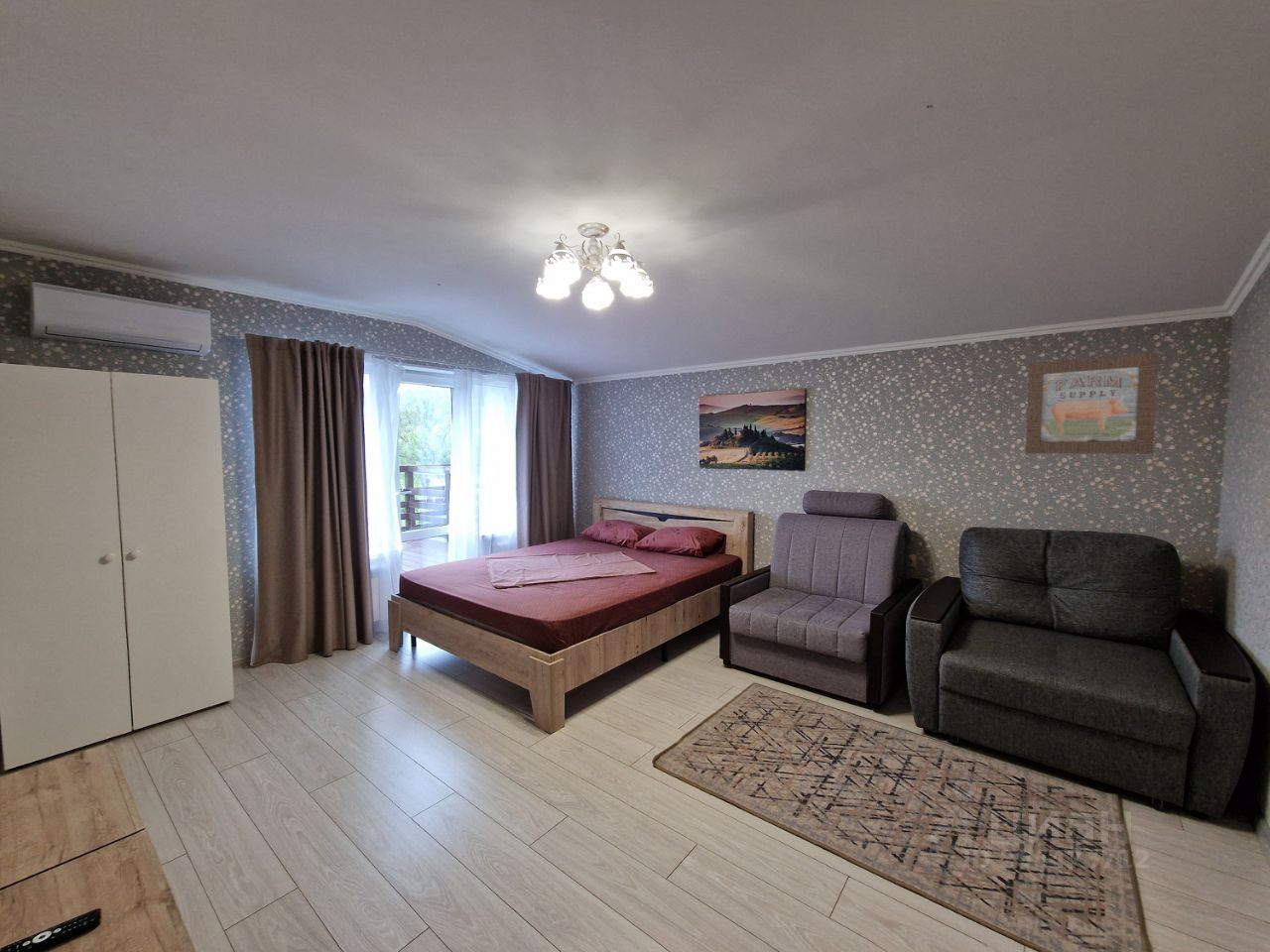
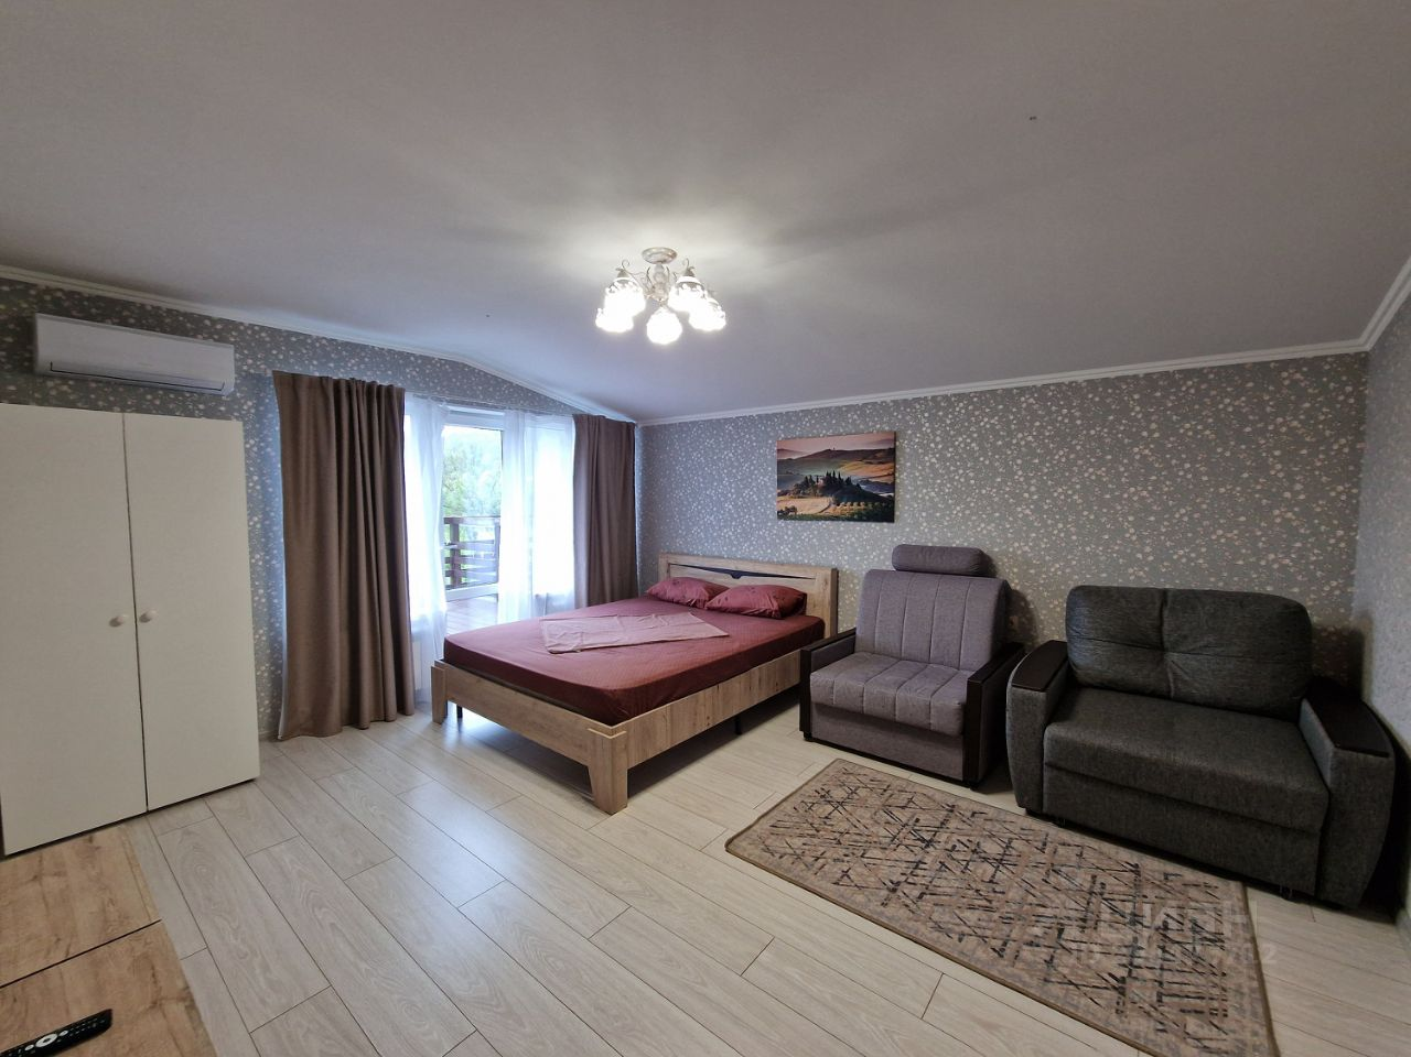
- wall art [1025,351,1159,454]
